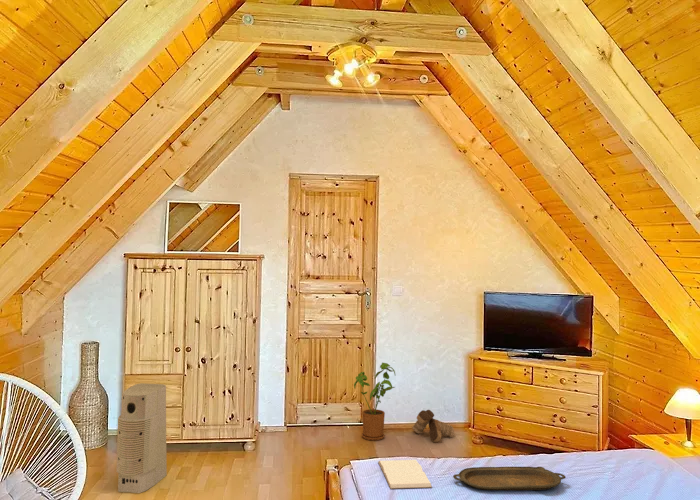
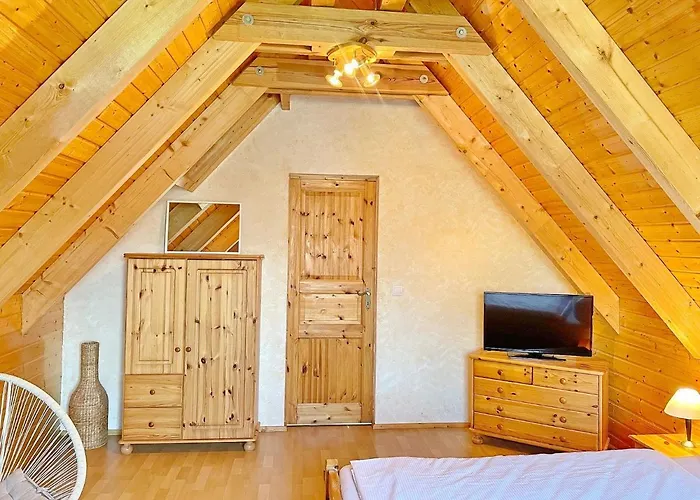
- book [377,459,433,490]
- air purifier [115,382,168,494]
- boots [411,409,455,443]
- serving tray [452,466,567,491]
- house plant [353,362,396,442]
